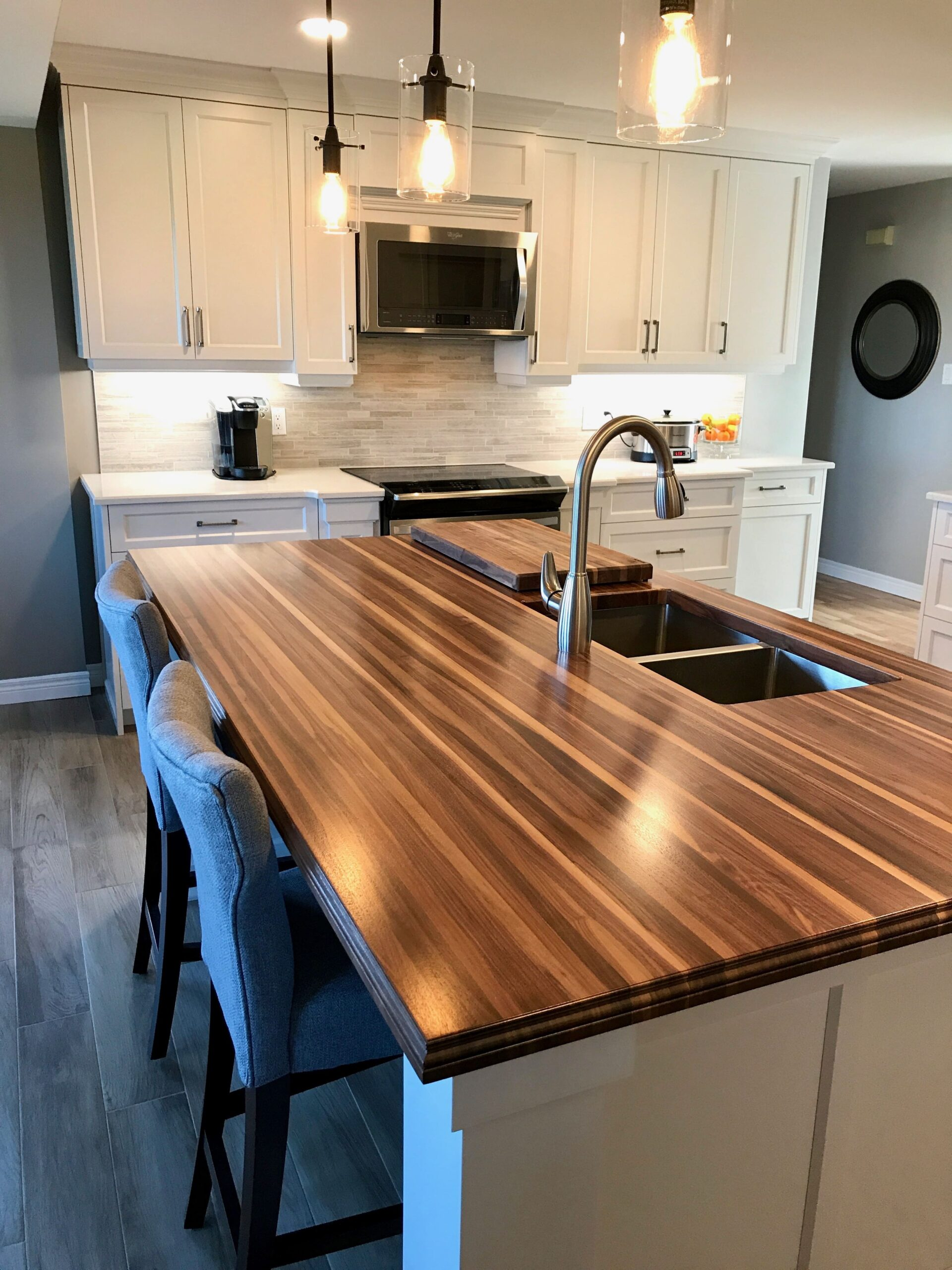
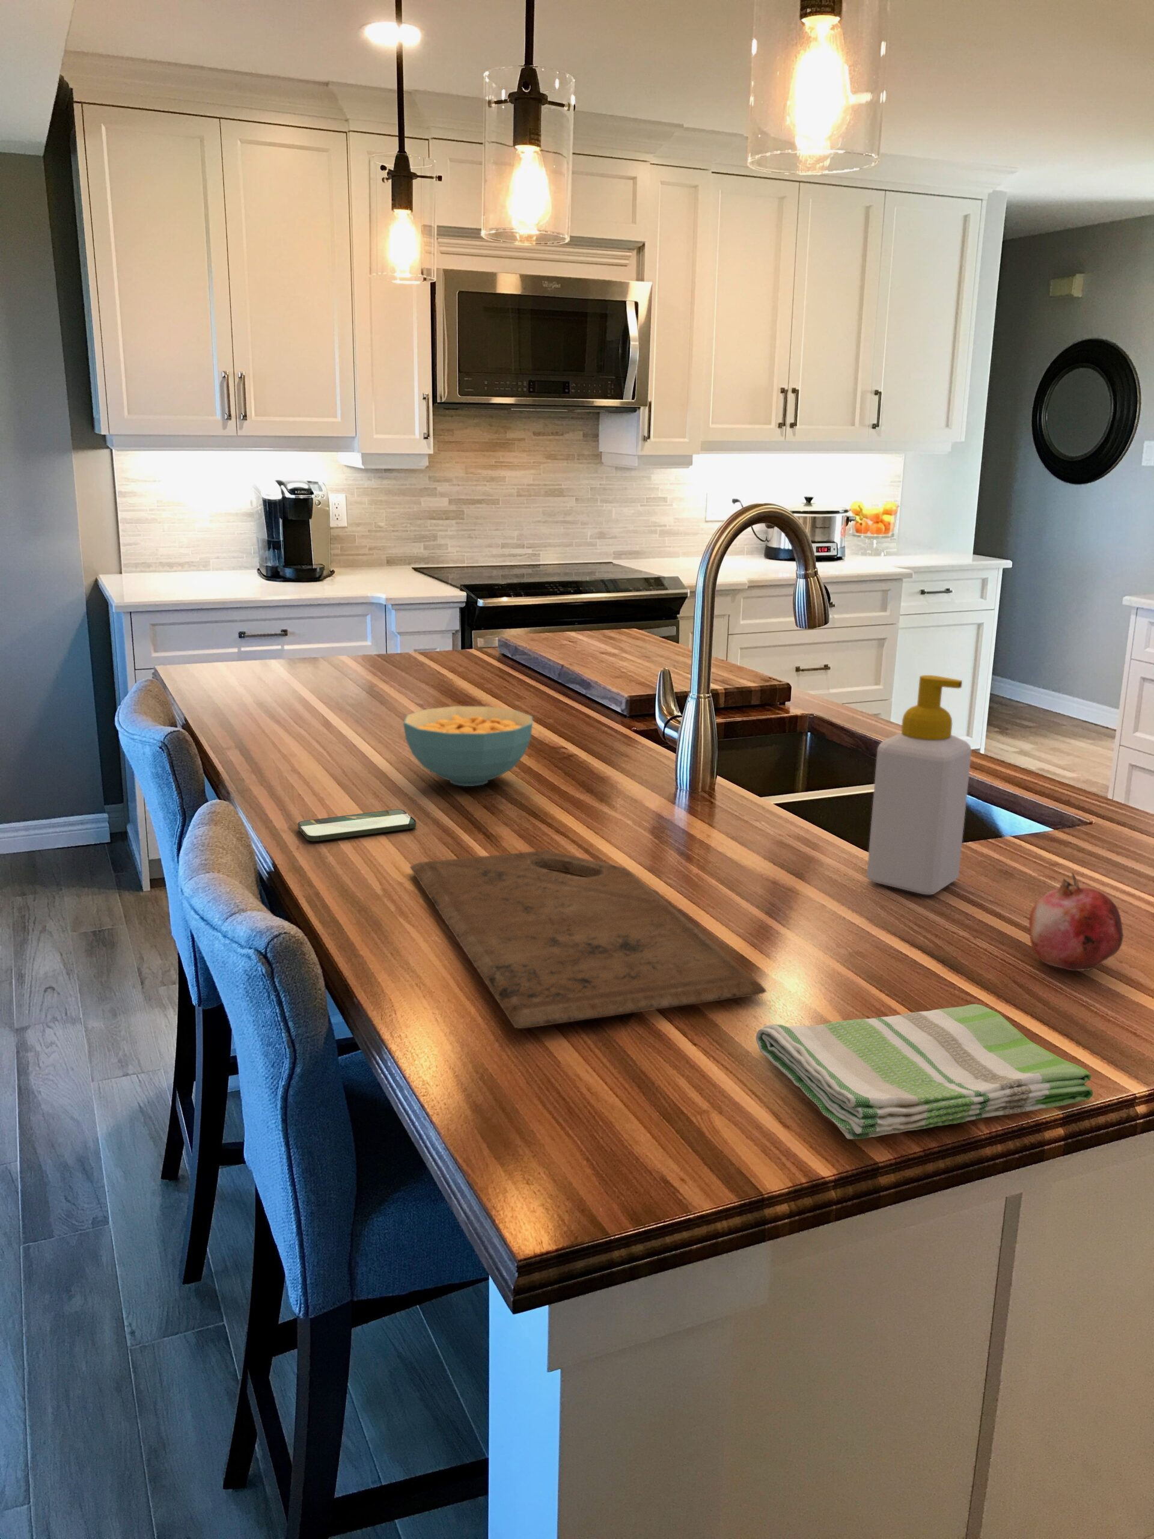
+ dish towel [755,1003,1093,1140]
+ soap bottle [865,675,972,896]
+ cereal bowl [402,705,533,786]
+ fruit [1028,871,1124,972]
+ cutting board [409,849,767,1029]
+ smartphone [297,808,417,842]
